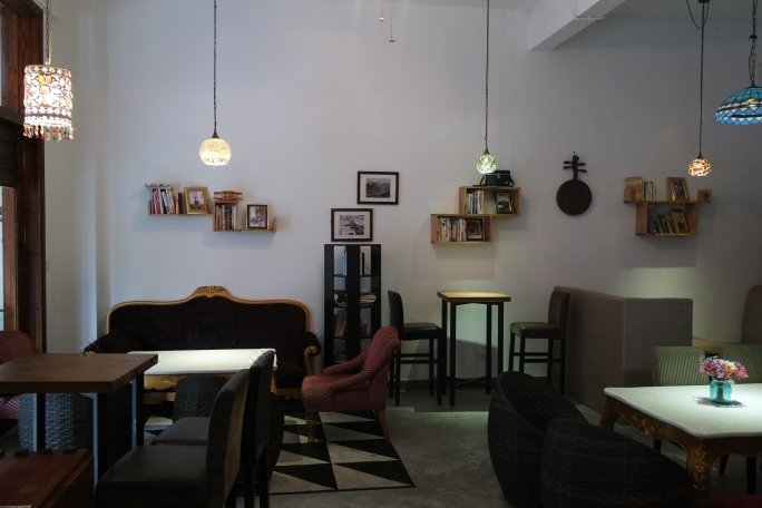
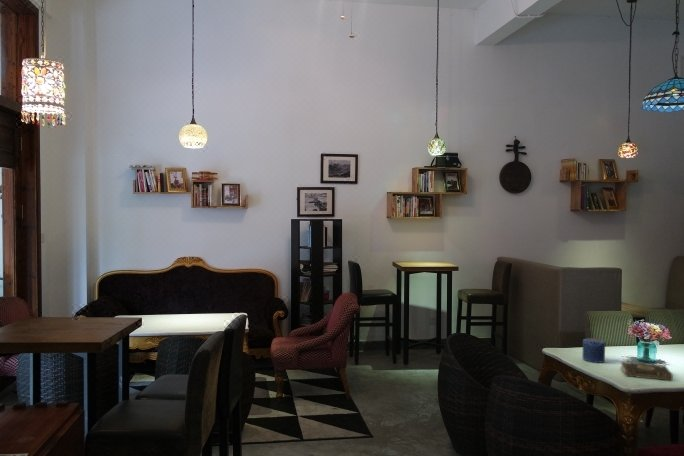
+ book [620,360,674,382]
+ candle [582,337,606,364]
